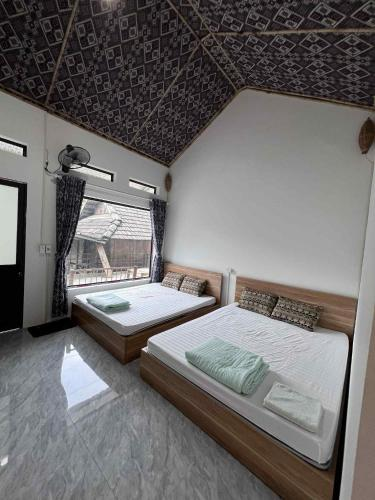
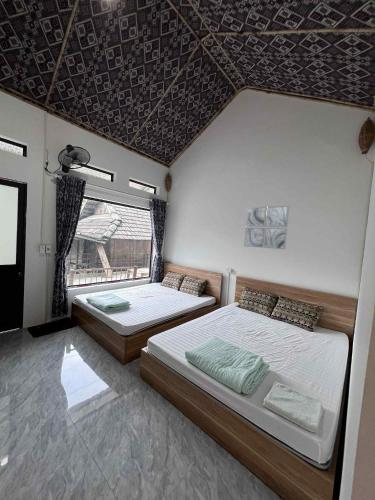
+ wall art [243,205,290,250]
